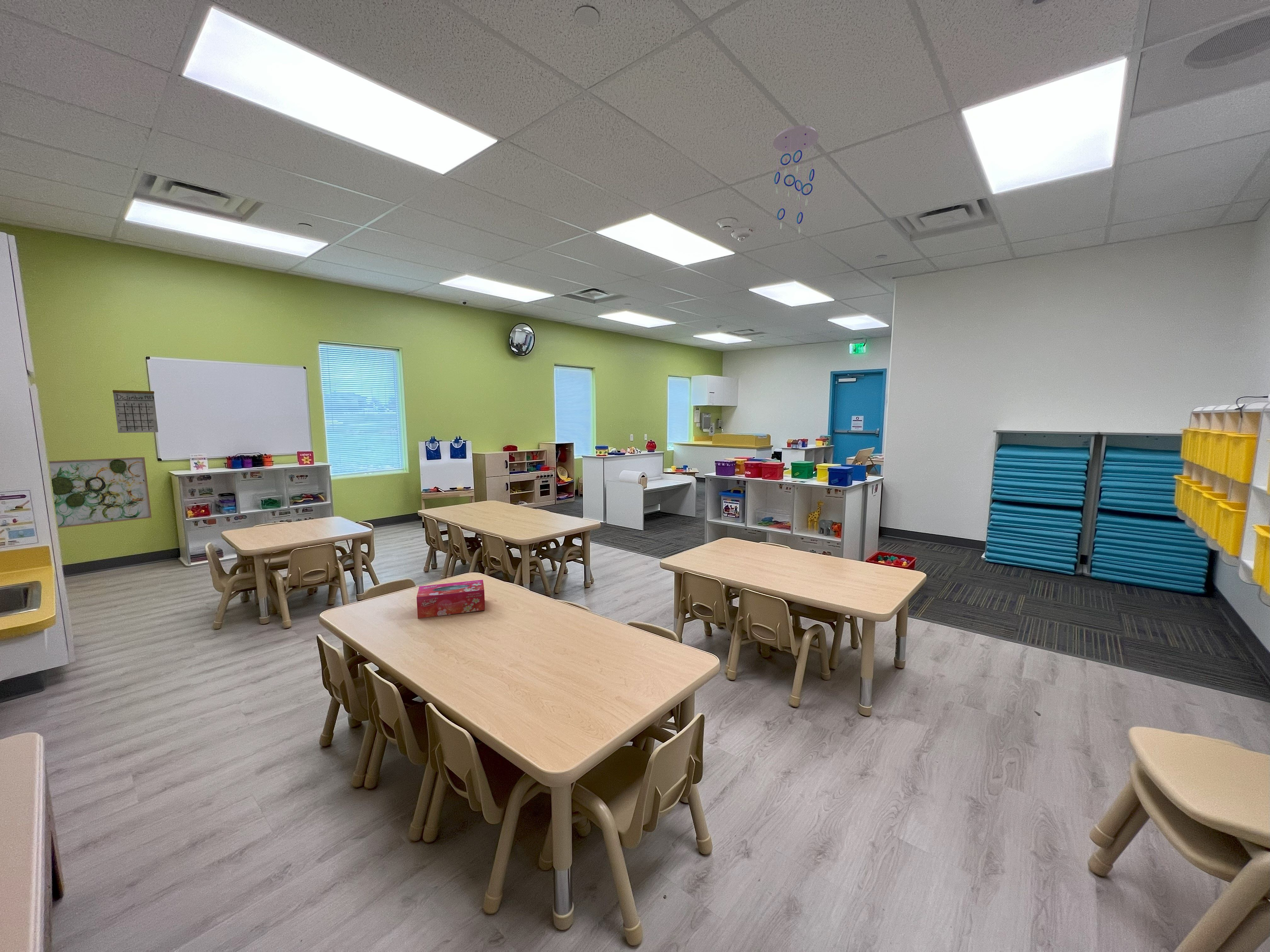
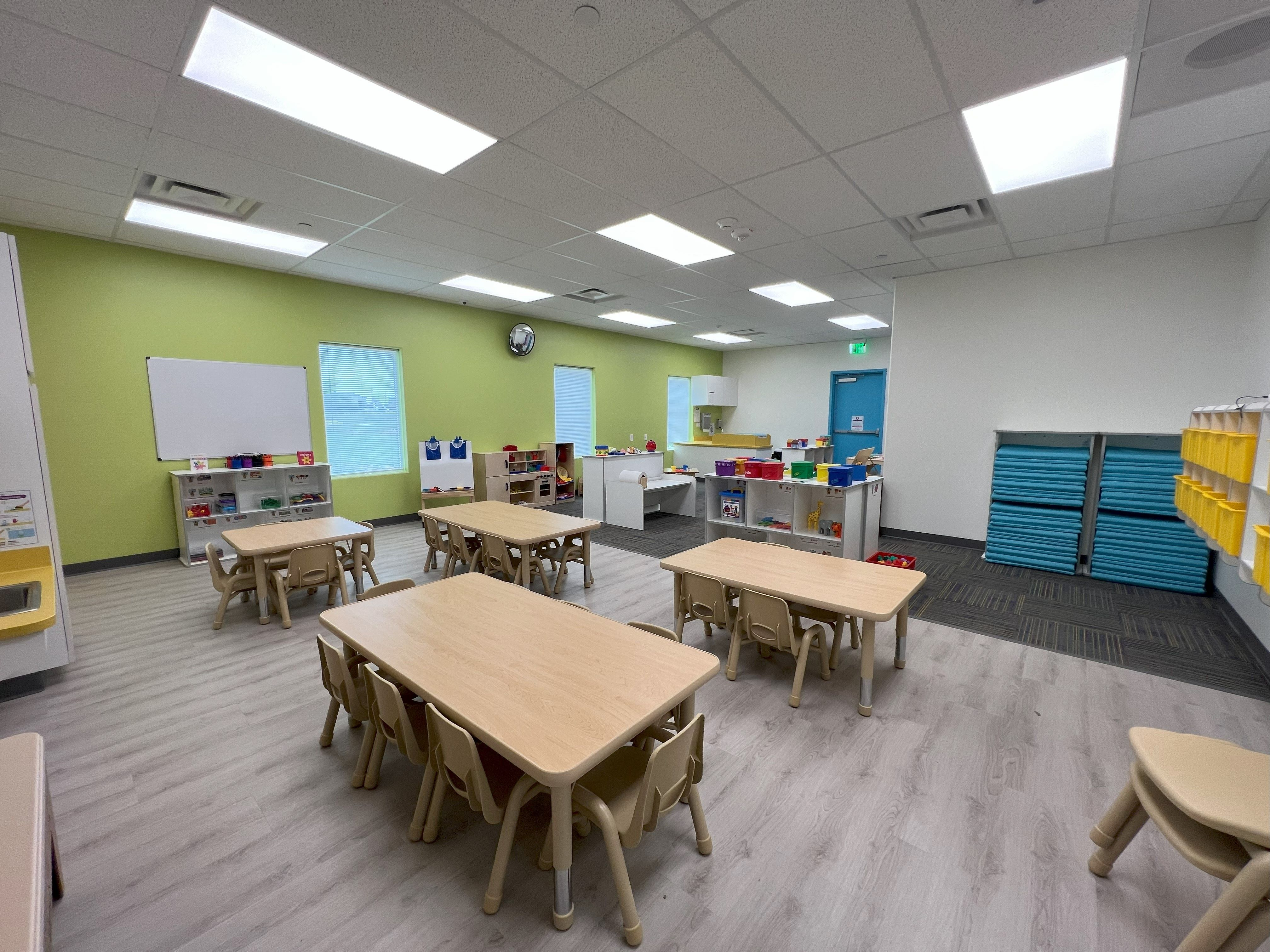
- tissue box [416,580,485,619]
- wall art [49,457,152,528]
- ceiling mobile [773,125,819,234]
- calendar [112,380,159,433]
